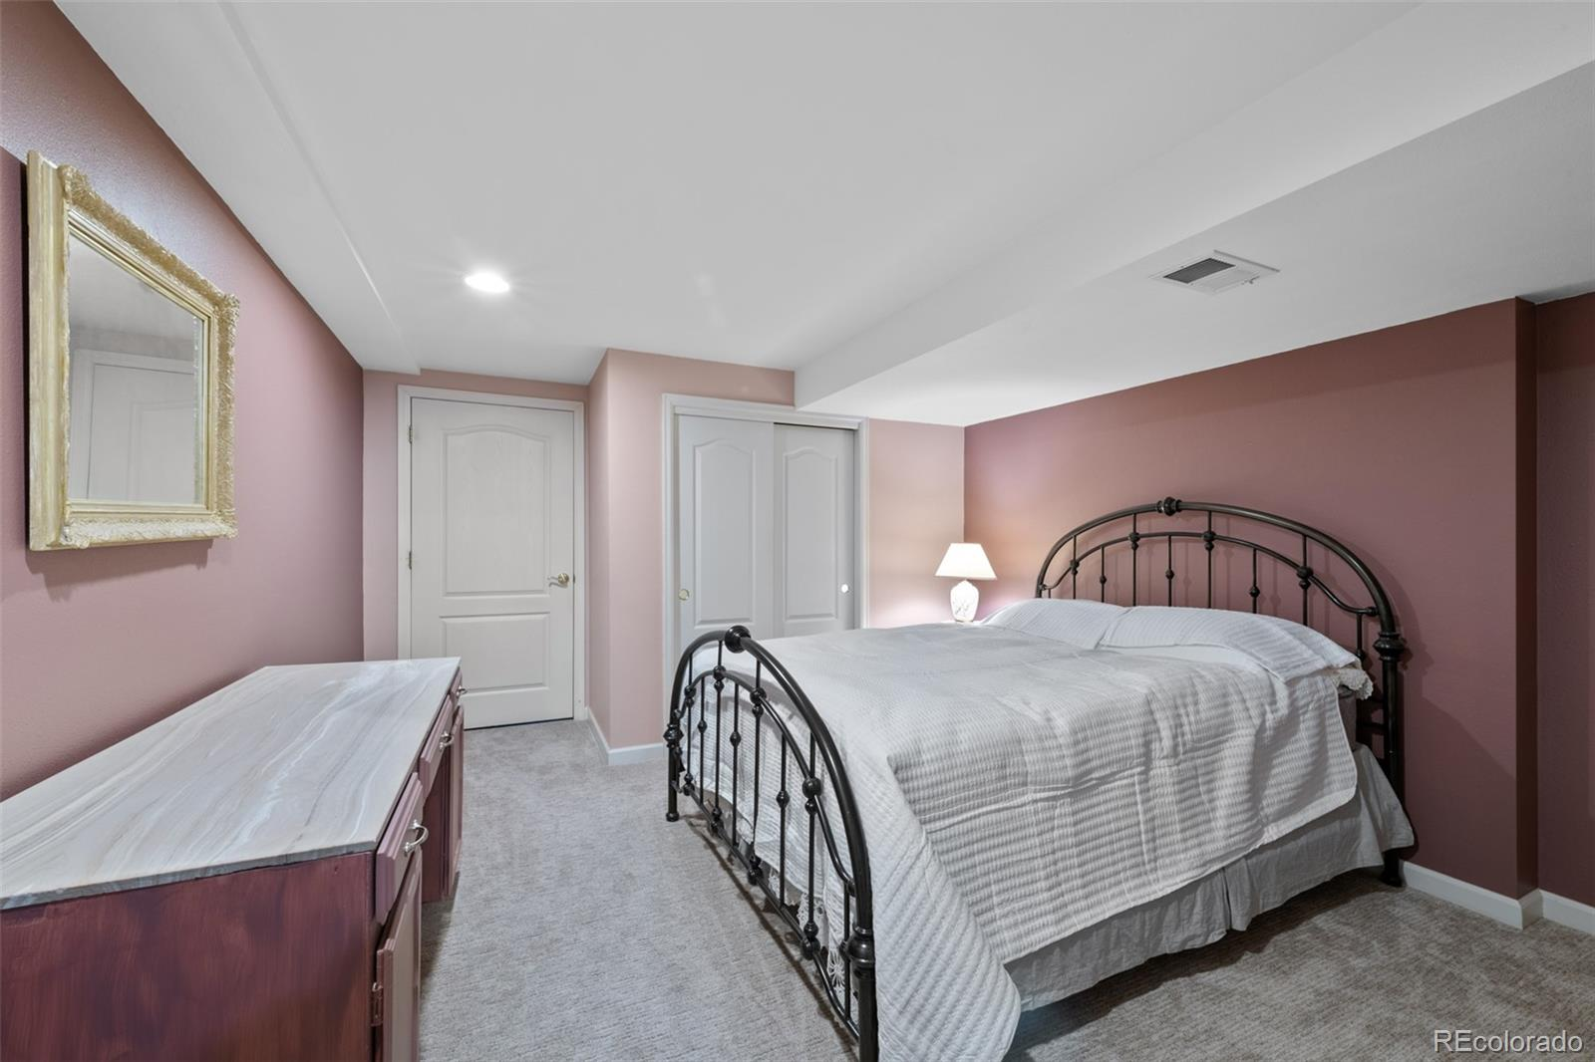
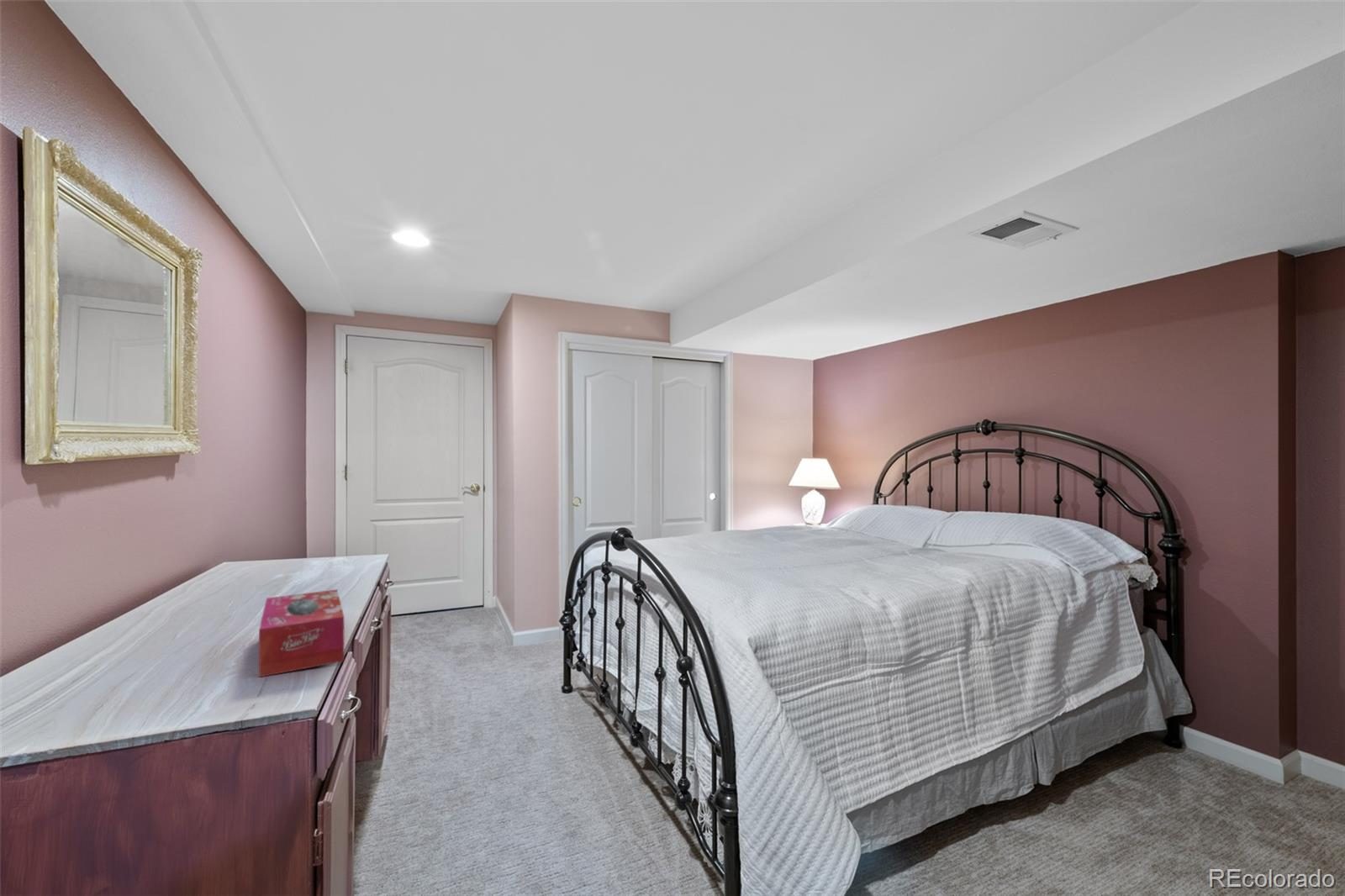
+ tissue box [258,588,345,678]
